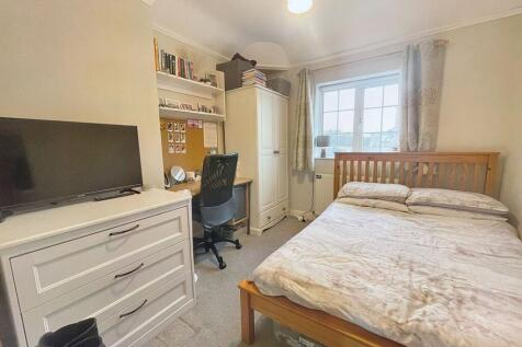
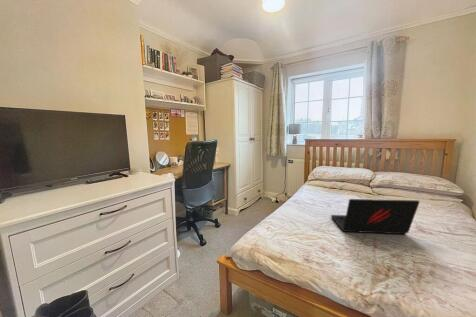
+ laptop [330,198,420,235]
